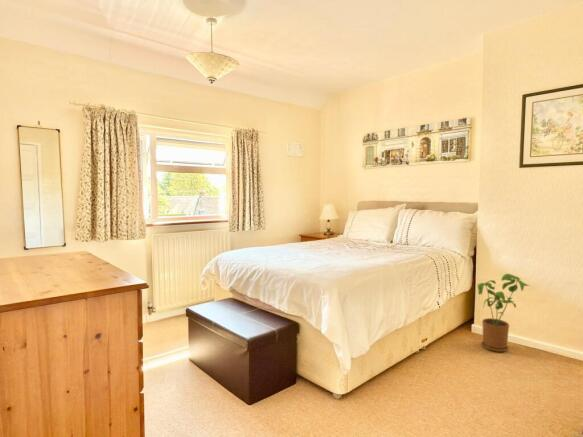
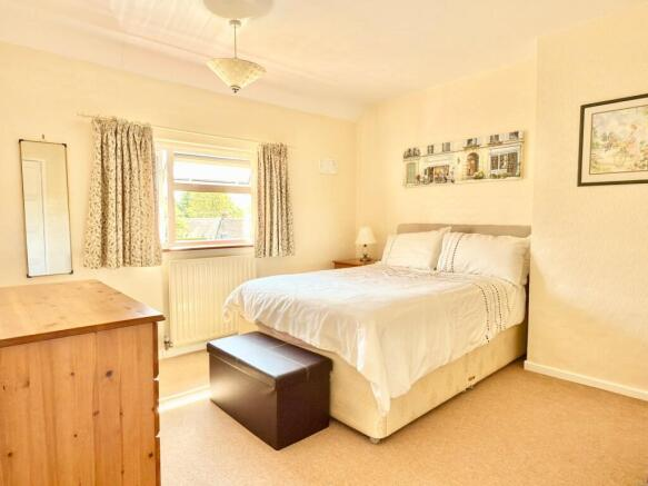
- house plant [477,273,531,353]
